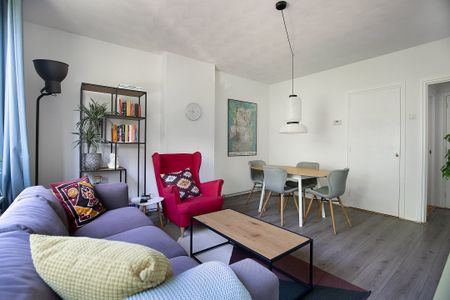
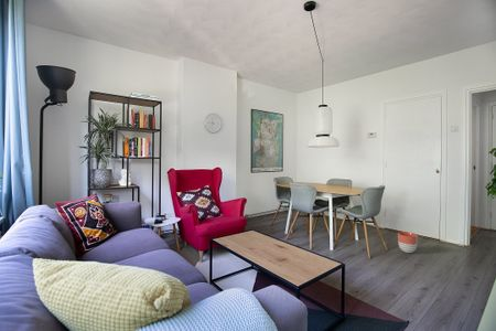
+ planter [397,231,419,254]
